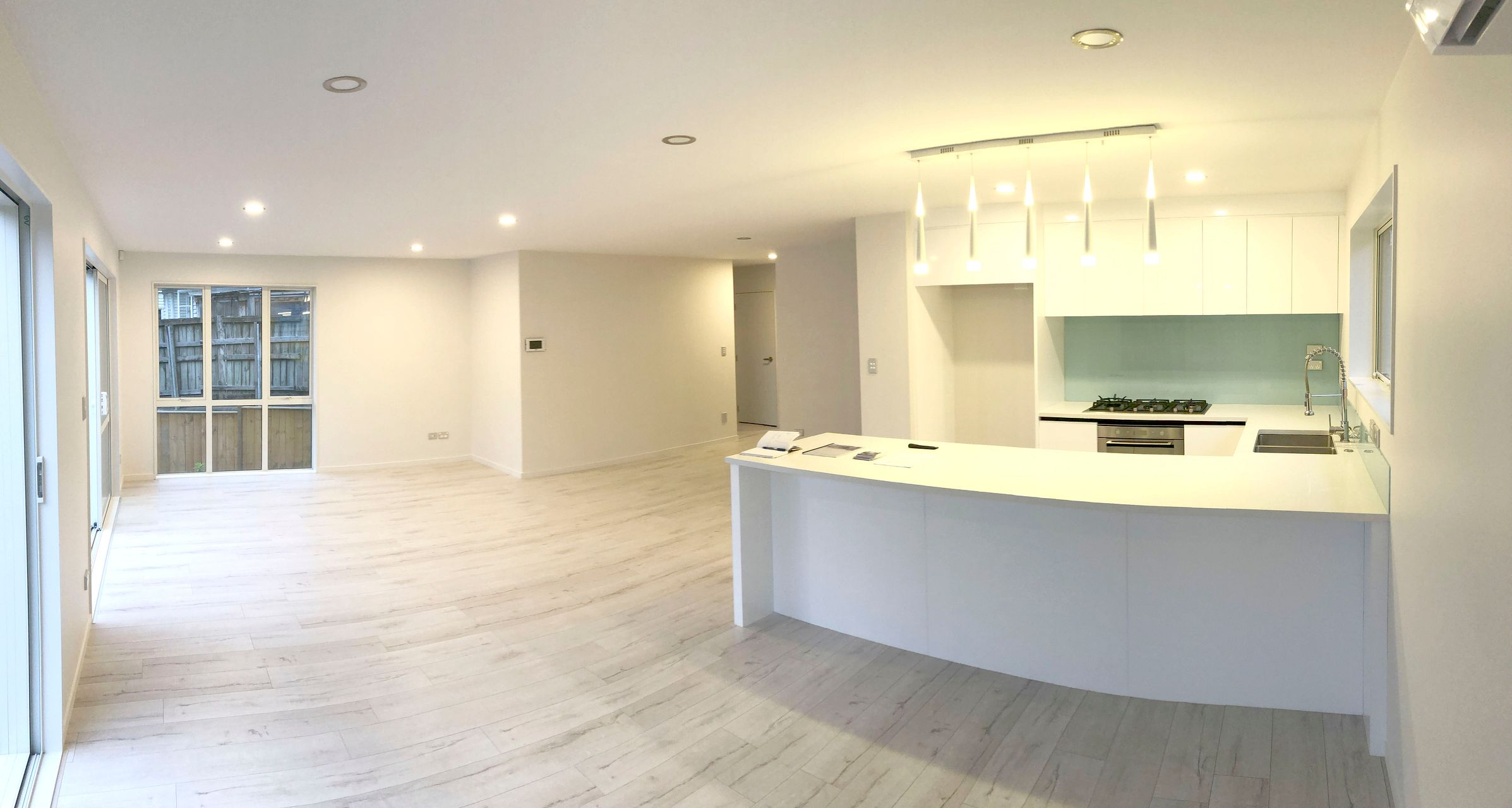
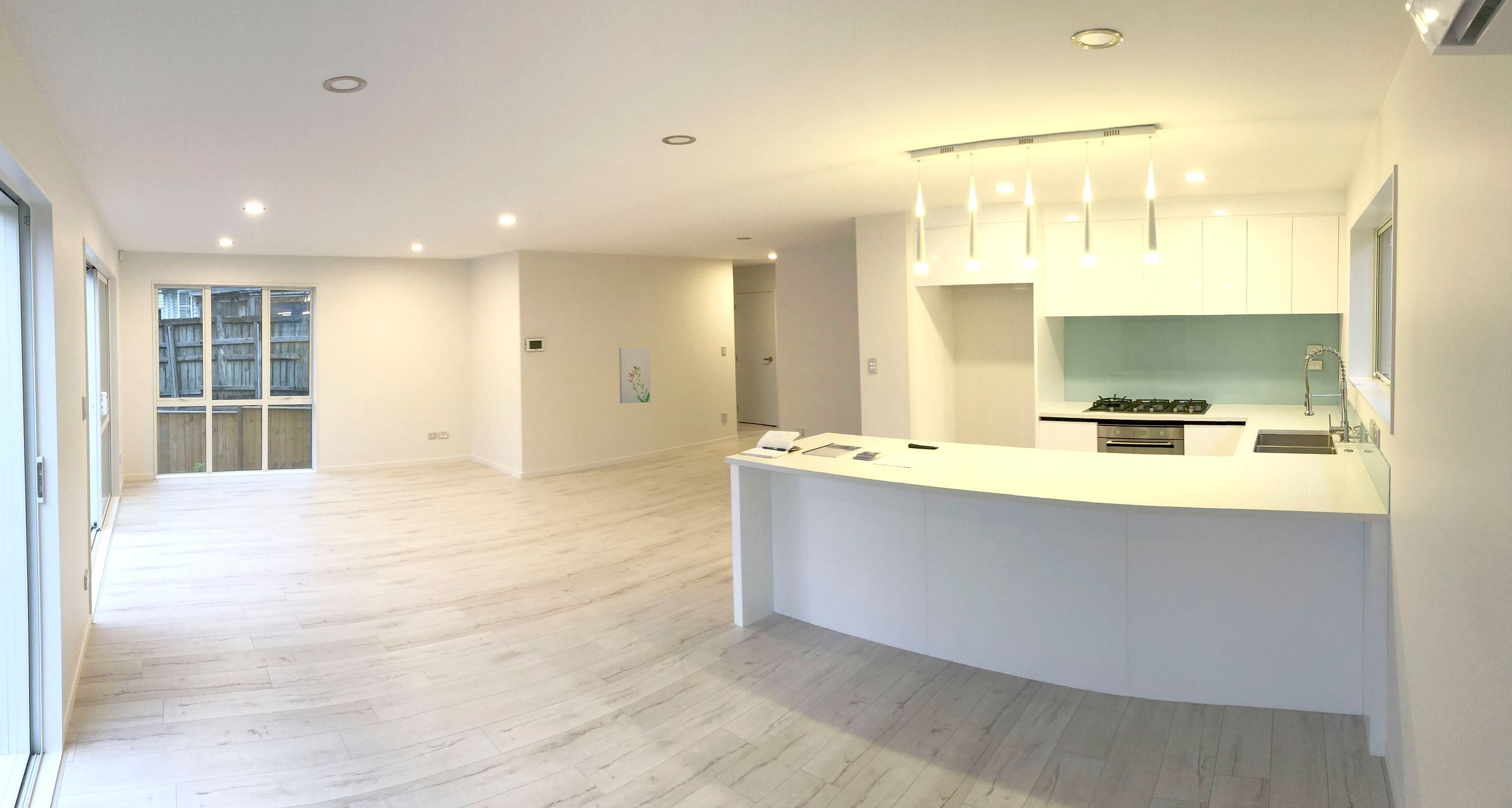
+ wall art [618,347,651,404]
